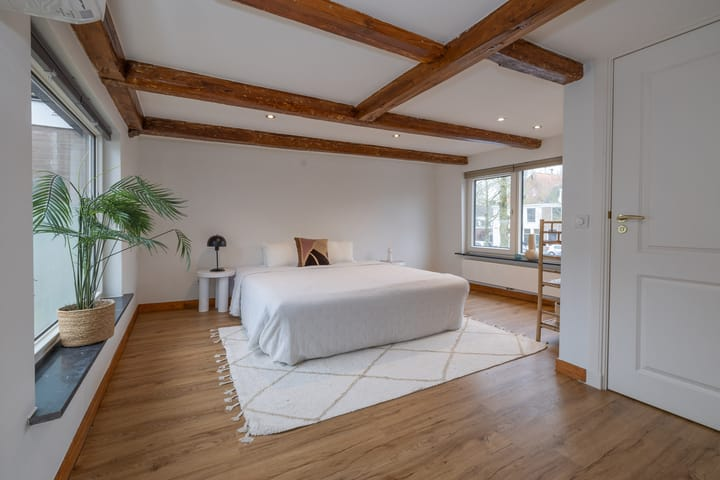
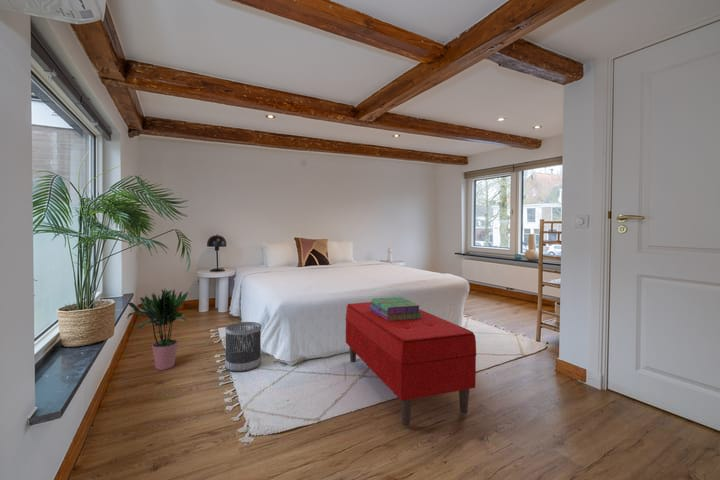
+ bench [344,301,477,427]
+ stack of books [370,296,421,321]
+ potted plant [125,288,189,371]
+ wastebasket [224,321,262,373]
